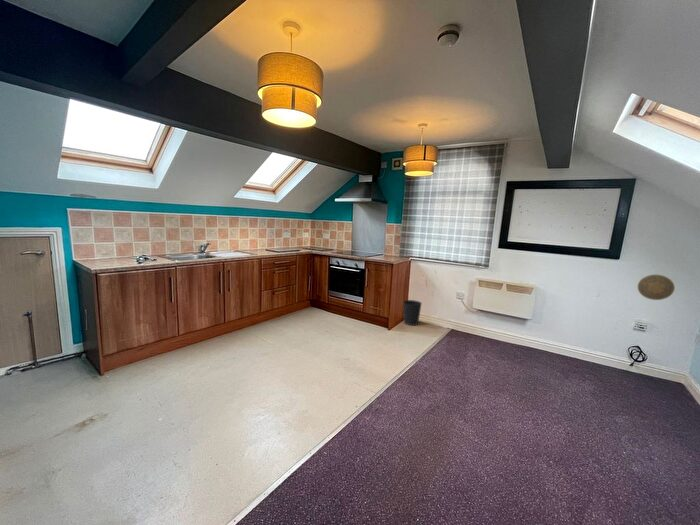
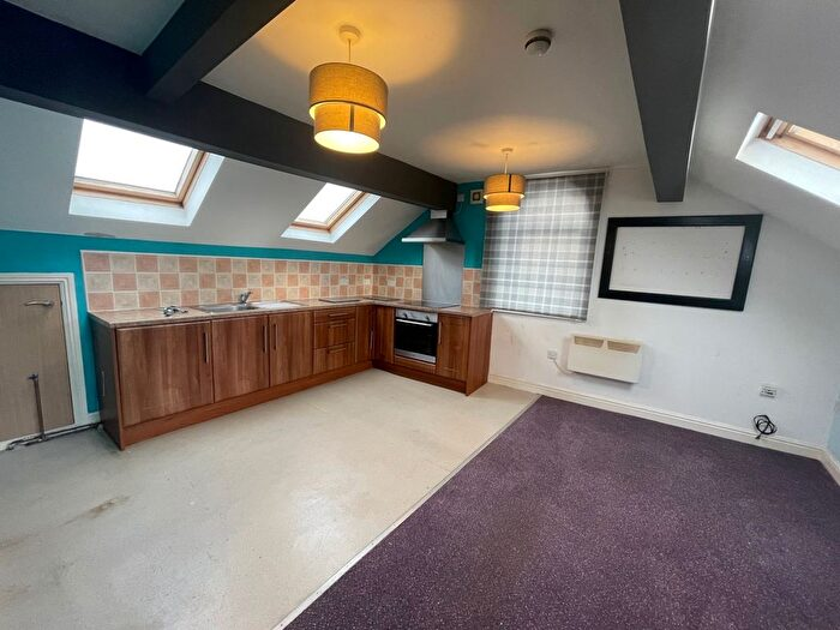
- wastebasket [402,299,423,326]
- decorative plate [637,274,676,301]
